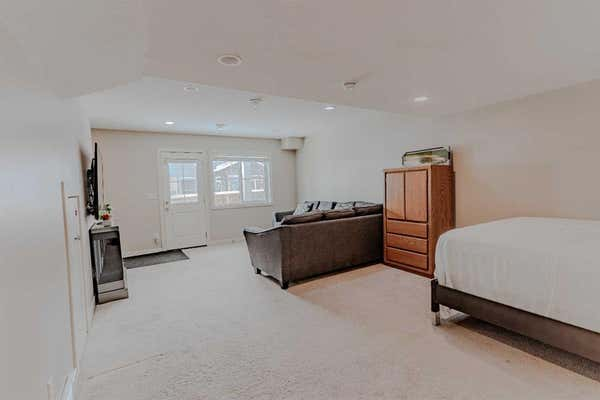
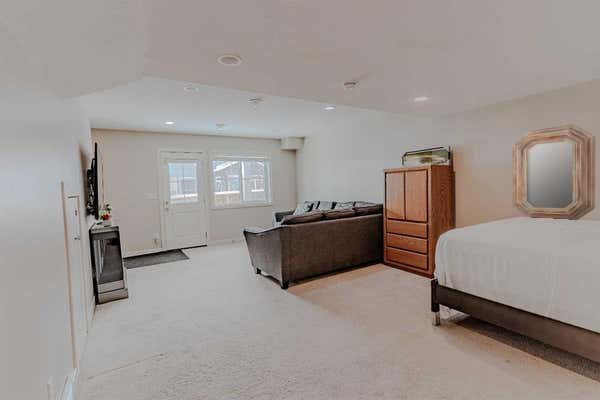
+ home mirror [512,124,596,221]
